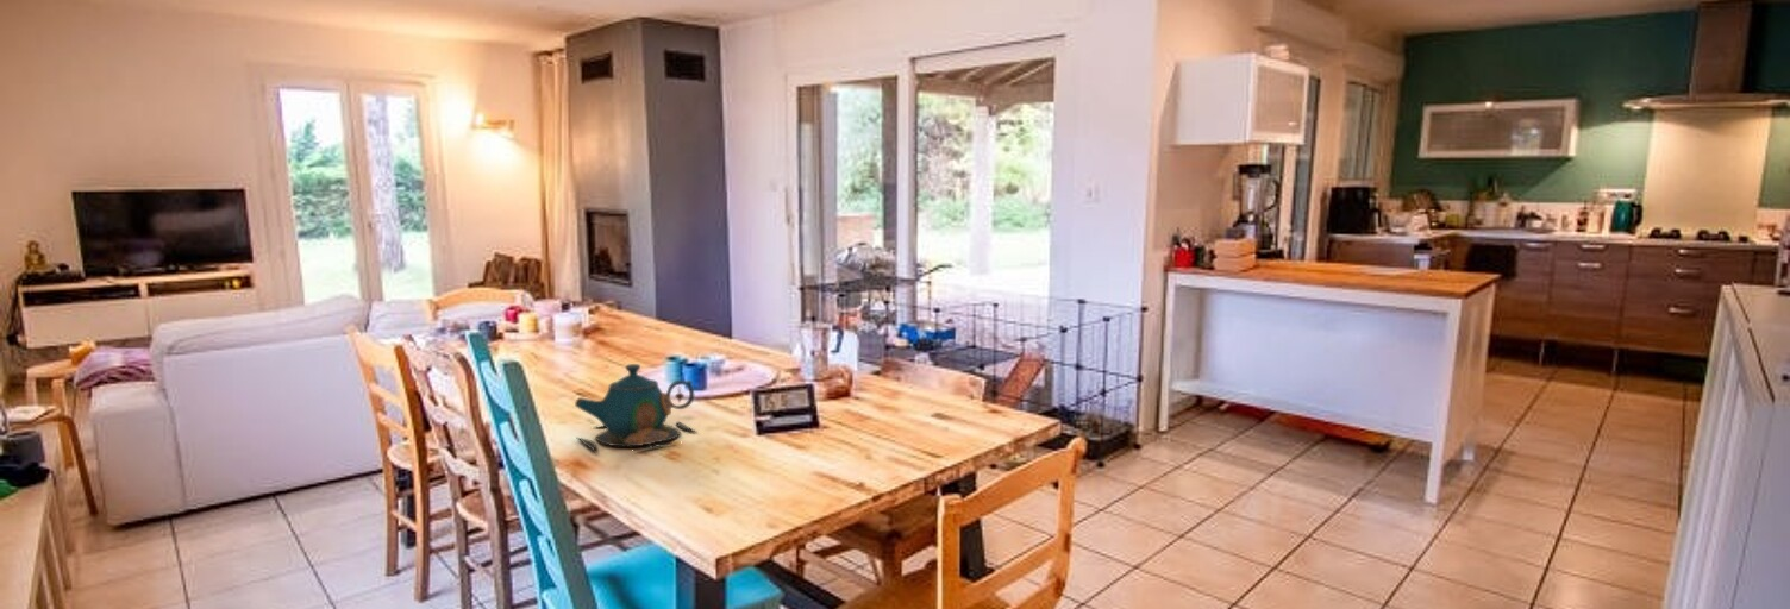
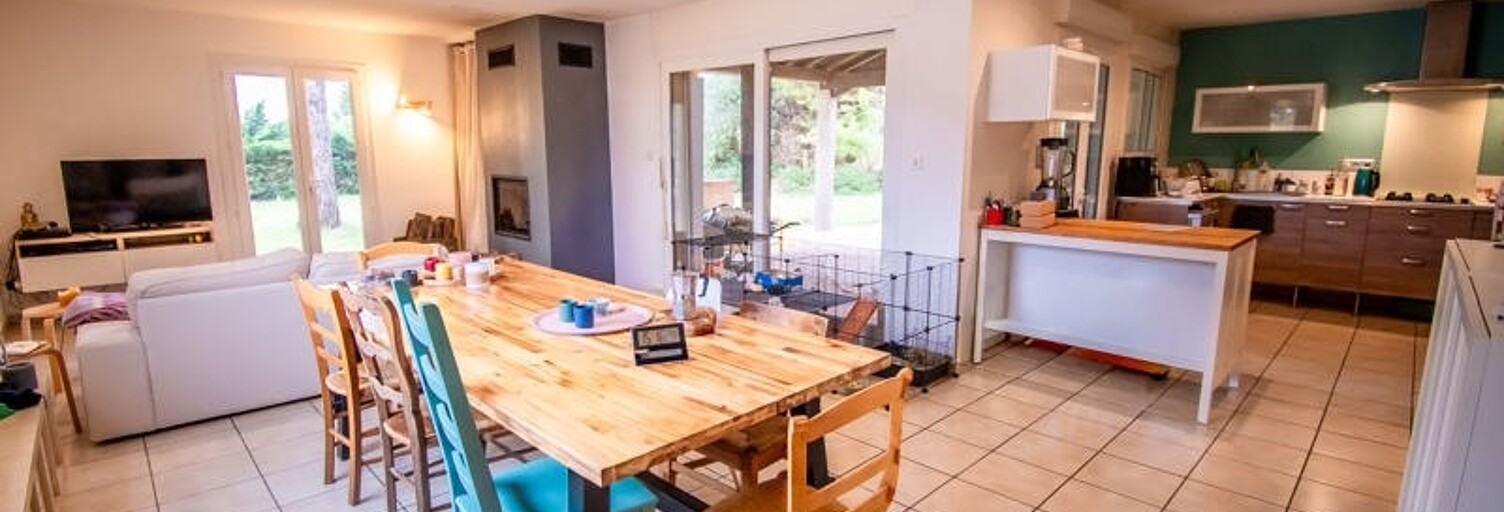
- teapot [574,363,697,452]
